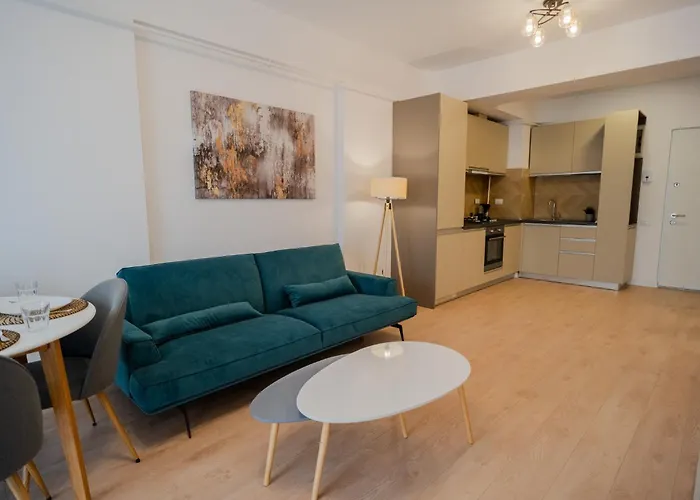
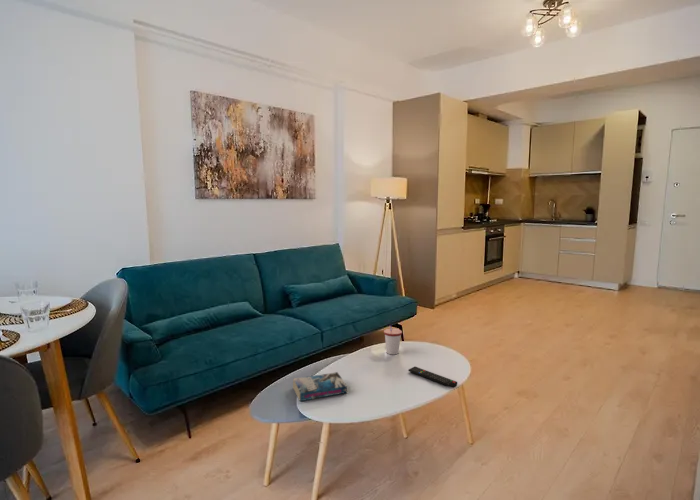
+ cup [383,325,403,355]
+ book [292,371,348,402]
+ remote control [407,366,458,389]
